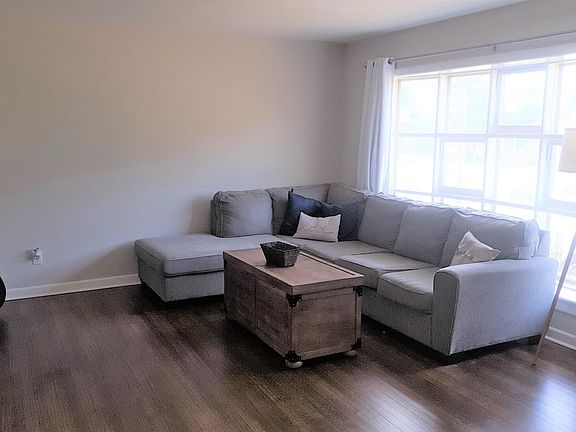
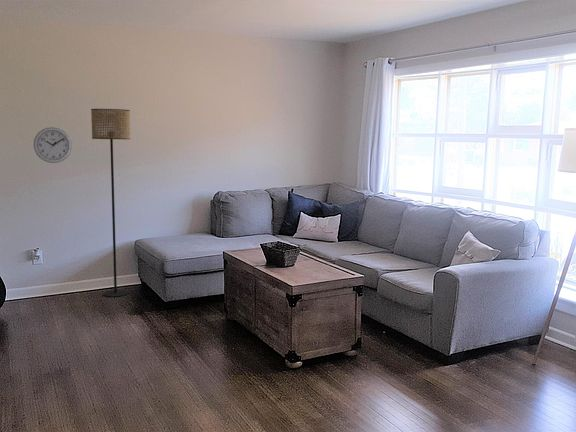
+ floor lamp [90,108,132,298]
+ wall clock [33,126,73,164]
